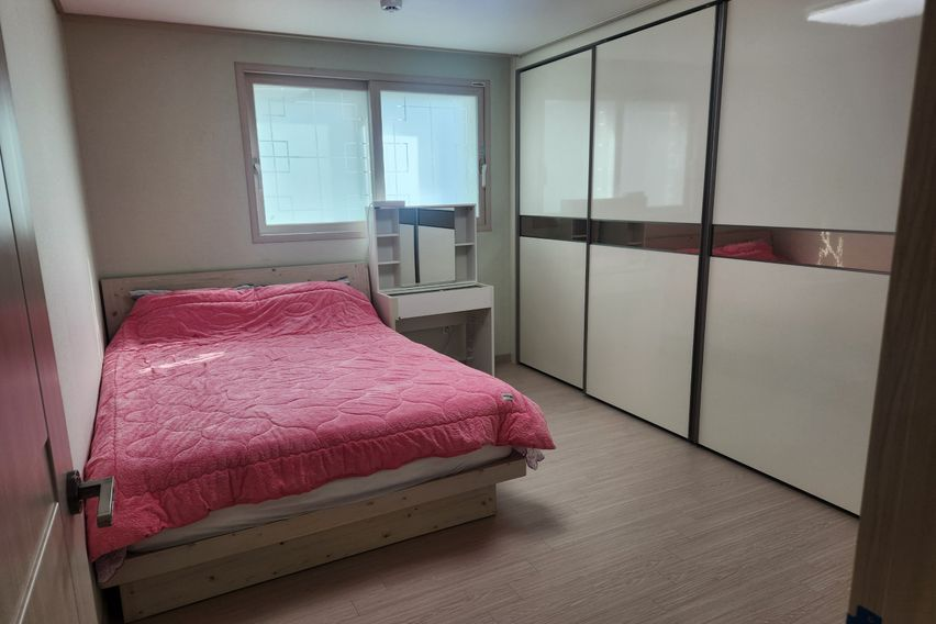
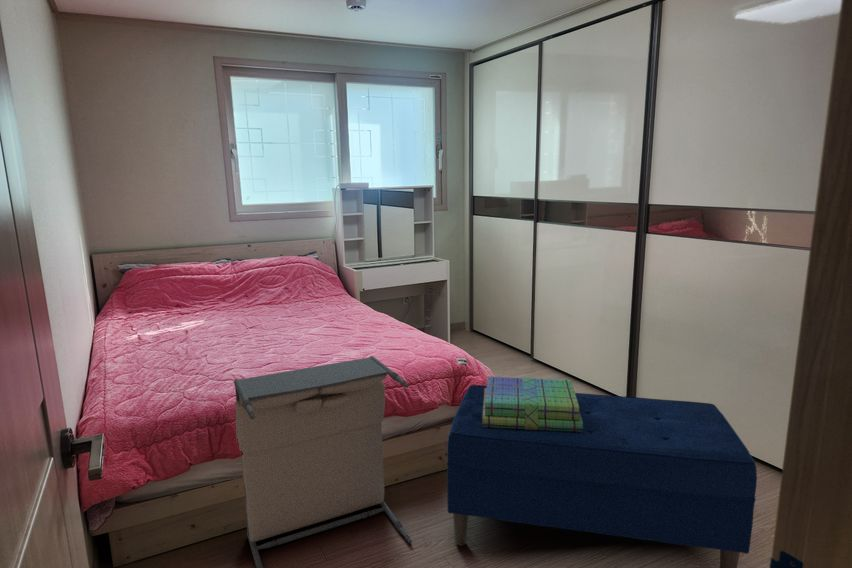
+ laundry hamper [233,355,413,568]
+ bench [446,384,758,568]
+ stack of books [482,376,583,432]
